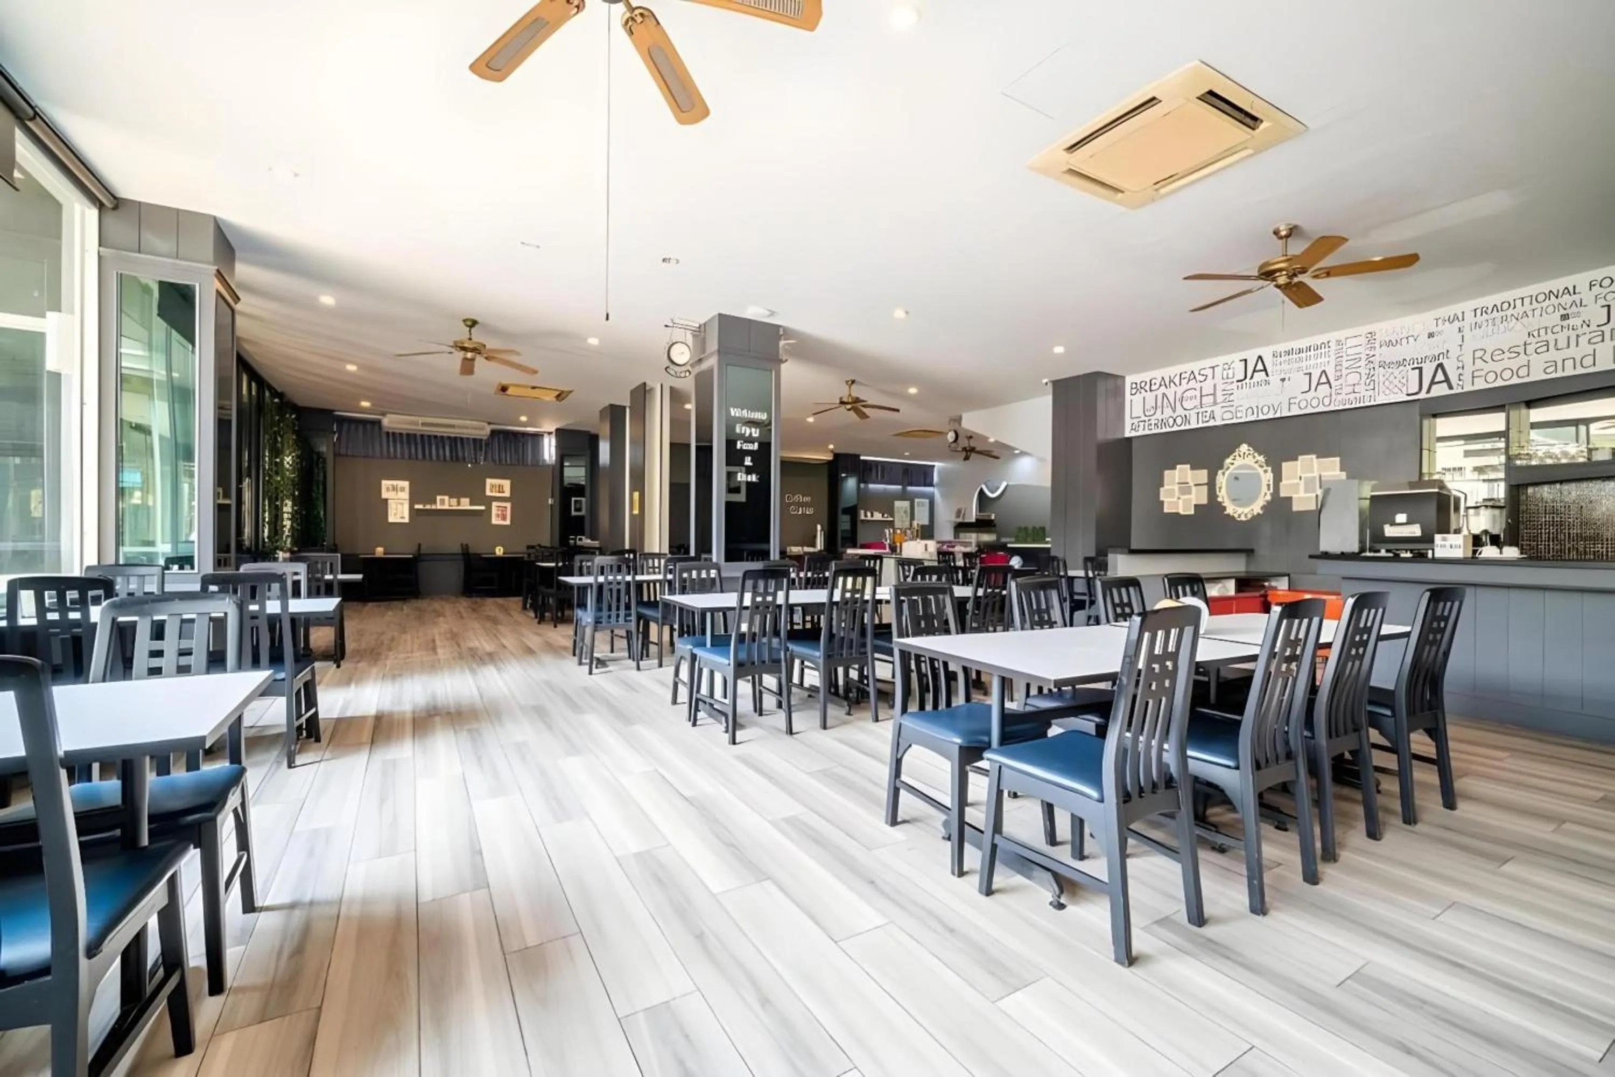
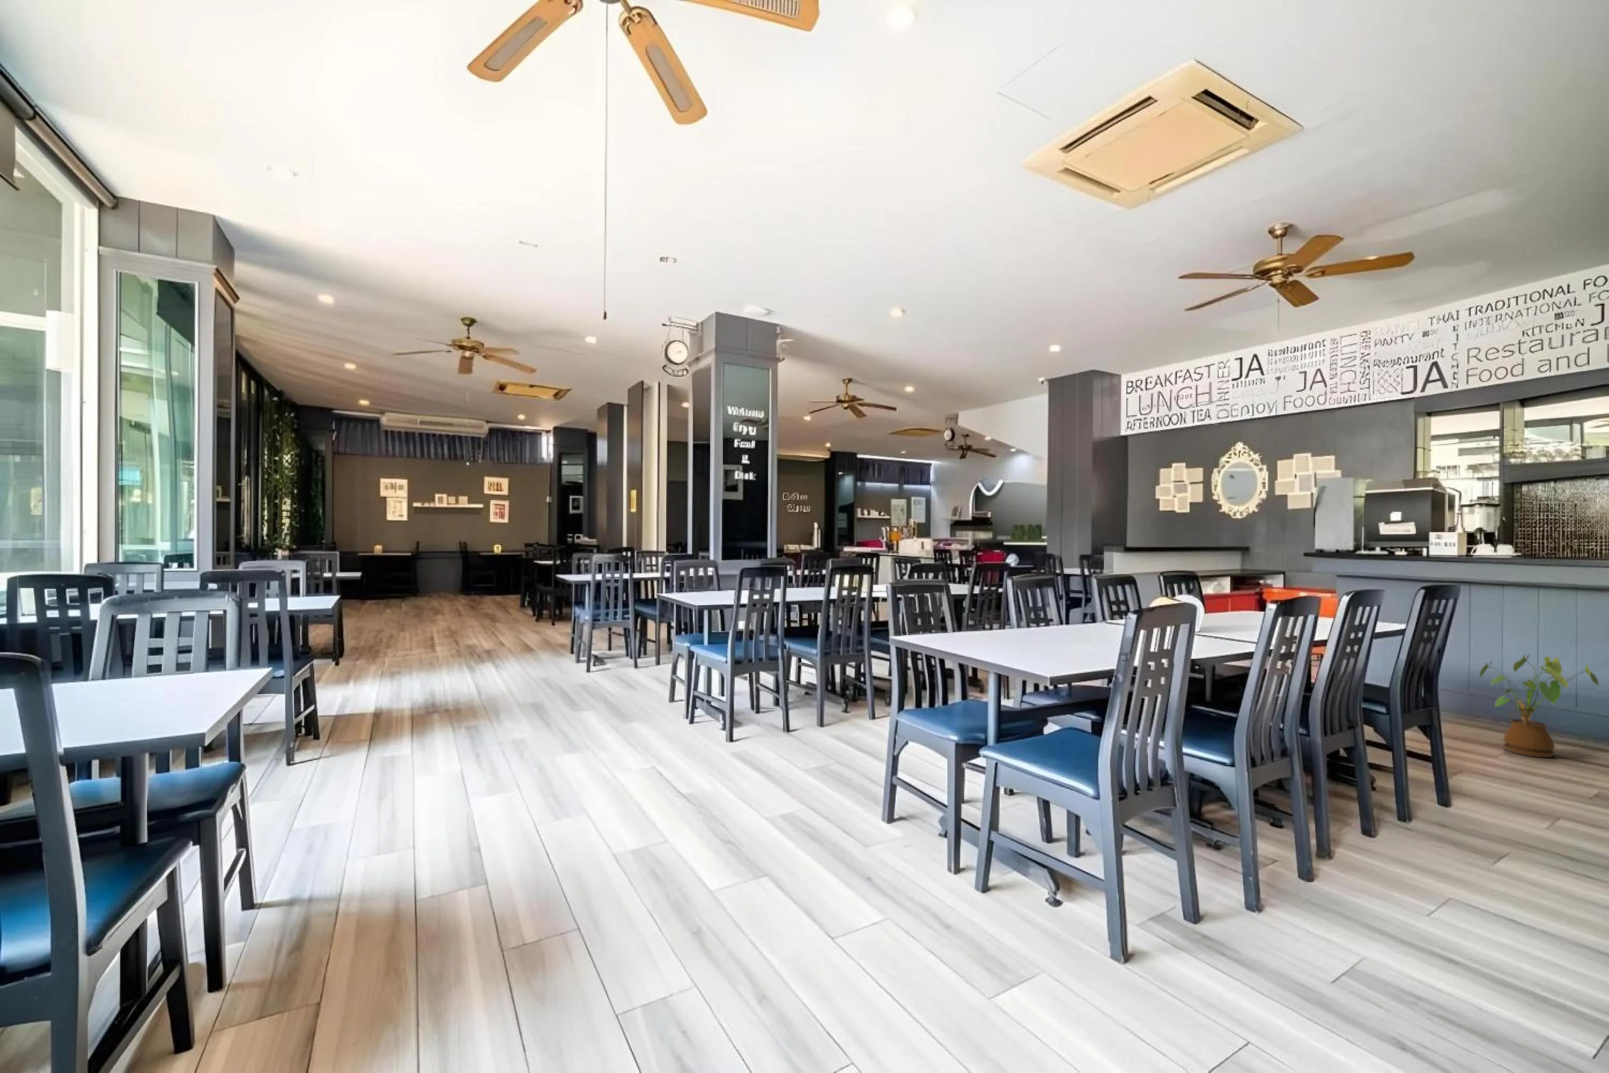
+ house plant [1479,655,1599,758]
